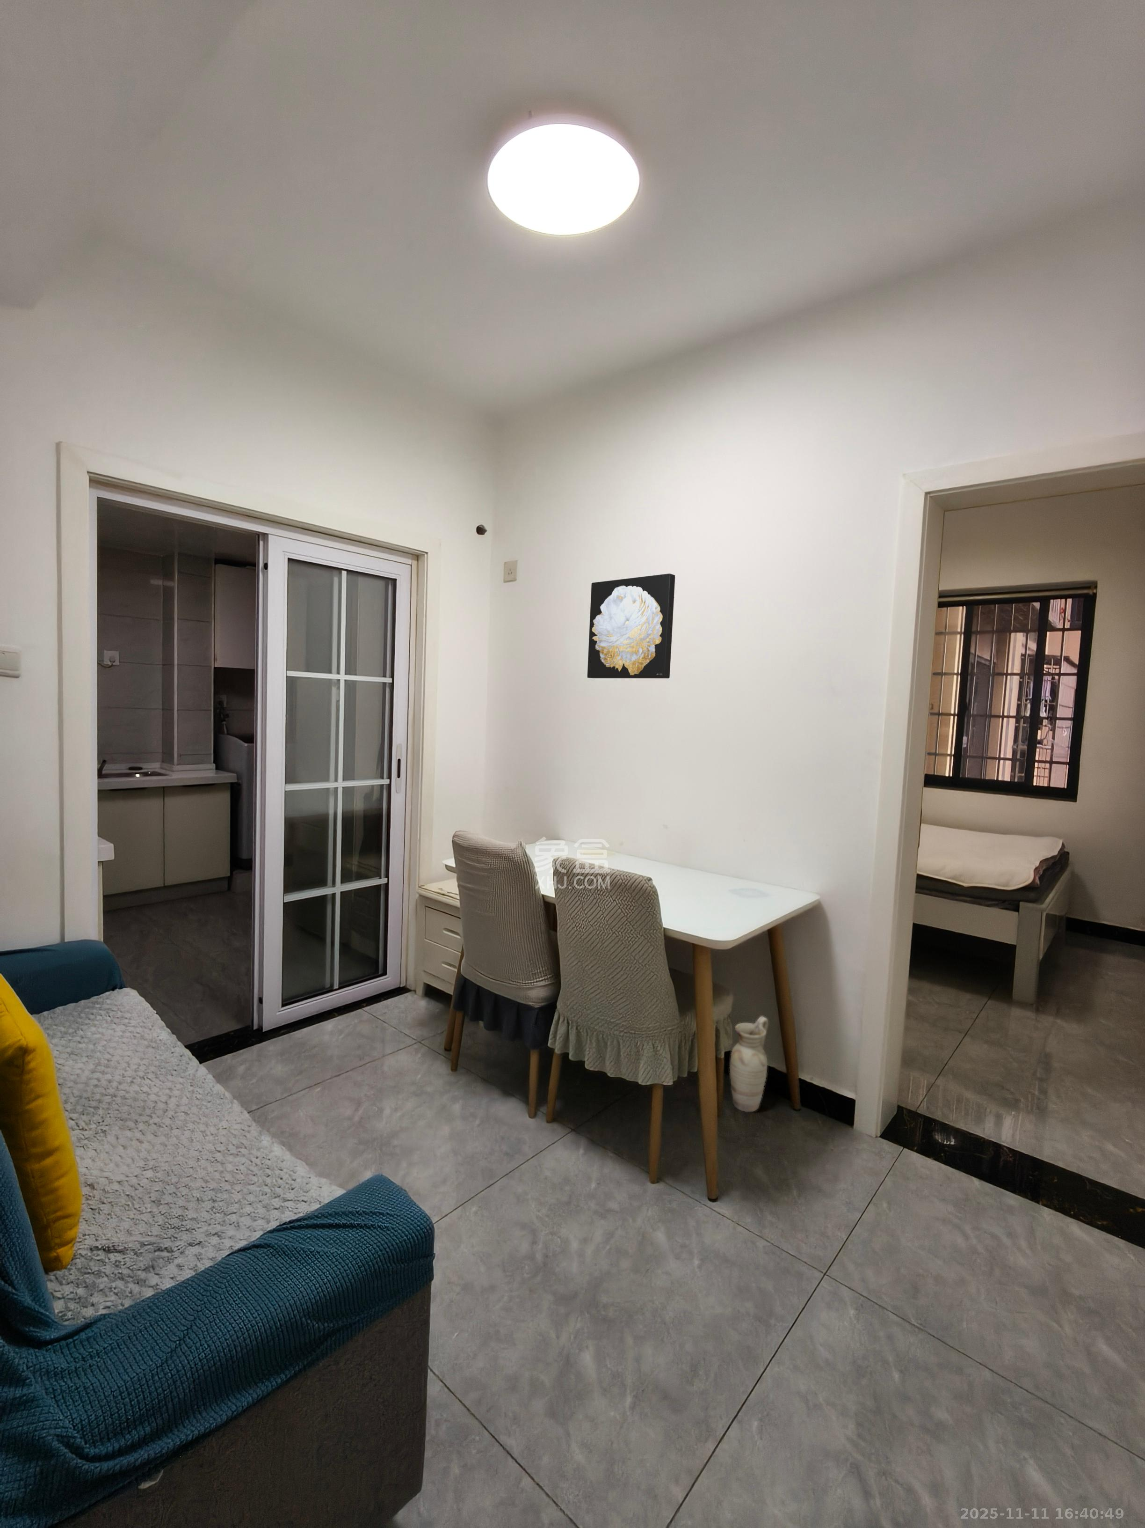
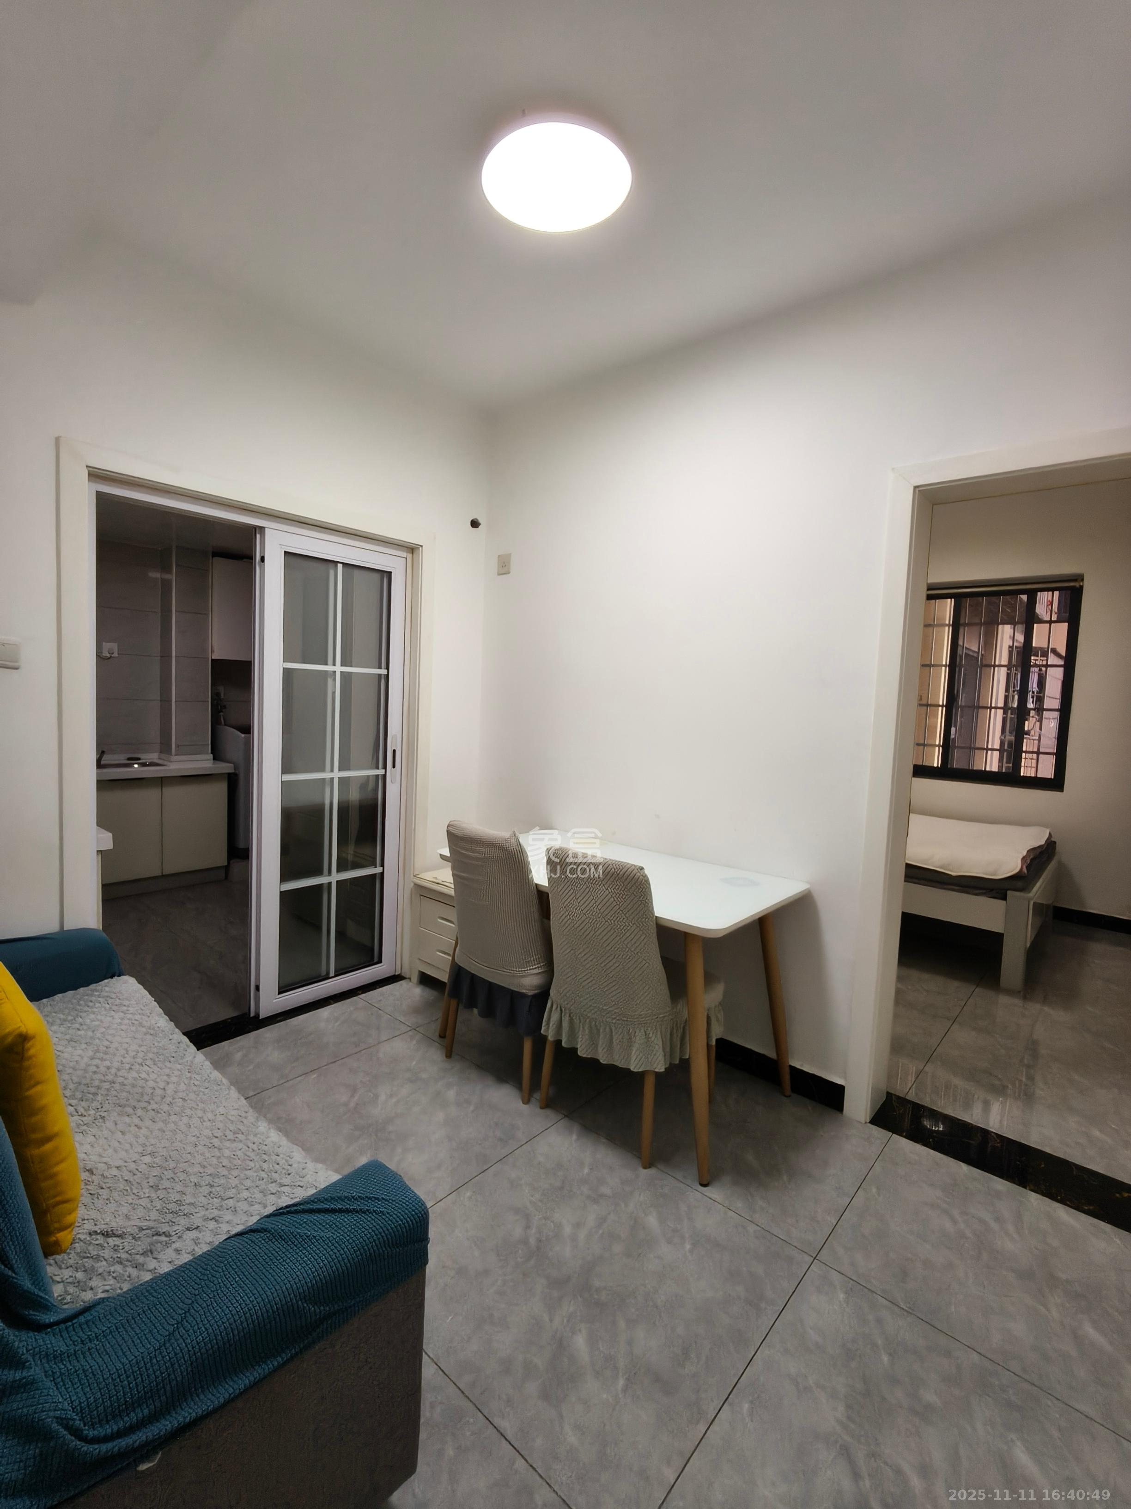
- wall art [587,573,676,679]
- ceramic jug [729,1015,769,1112]
